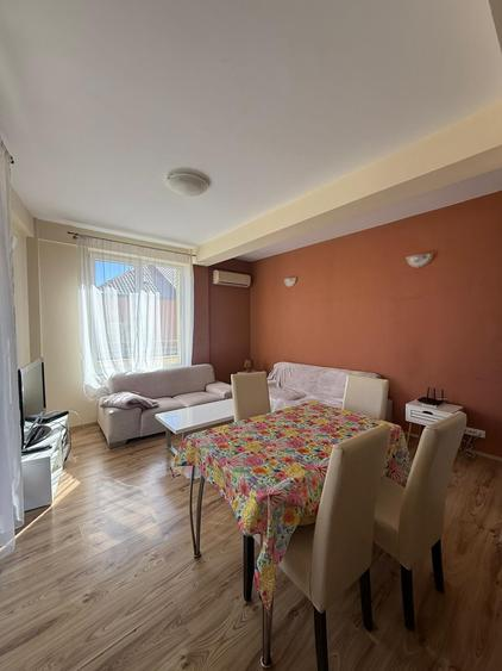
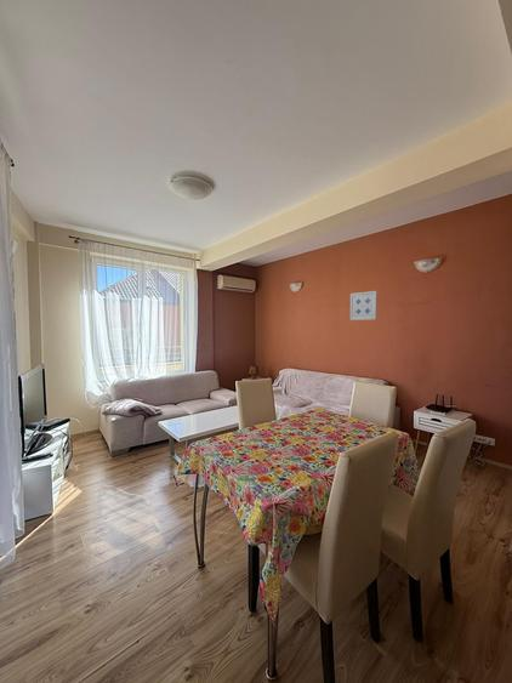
+ wall art [349,290,379,321]
